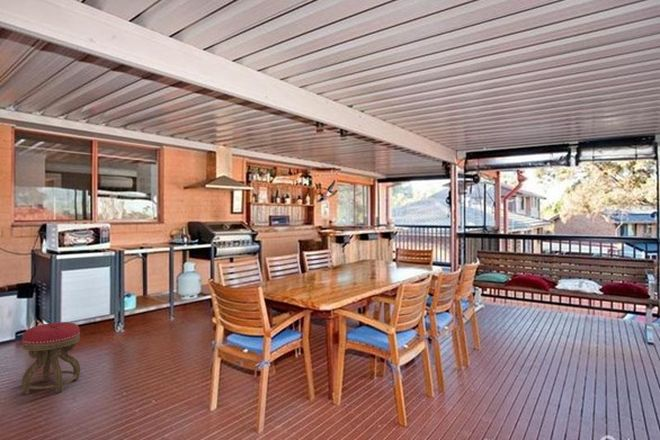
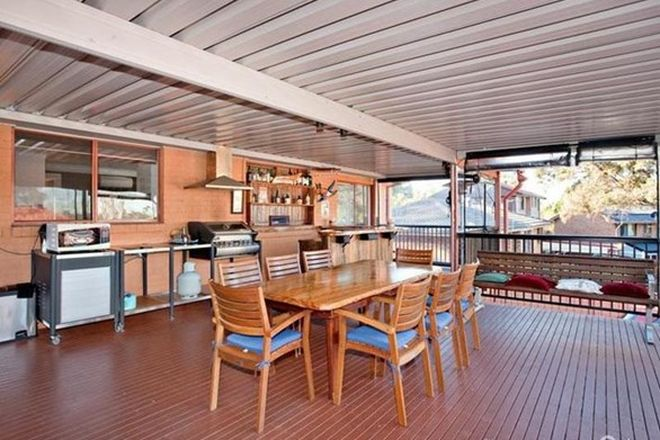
- stool [21,321,81,395]
